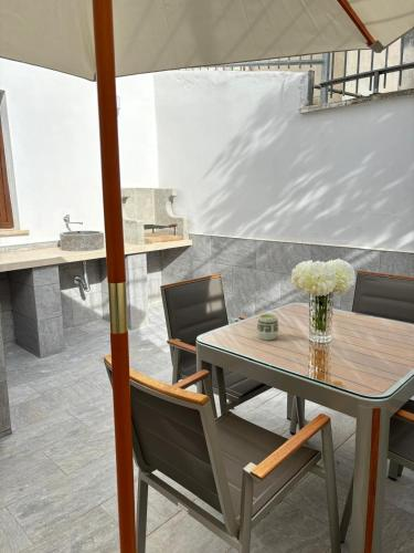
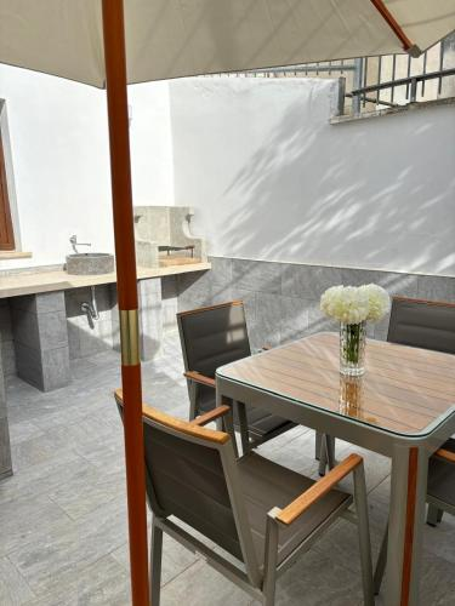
- cup [256,313,279,341]
